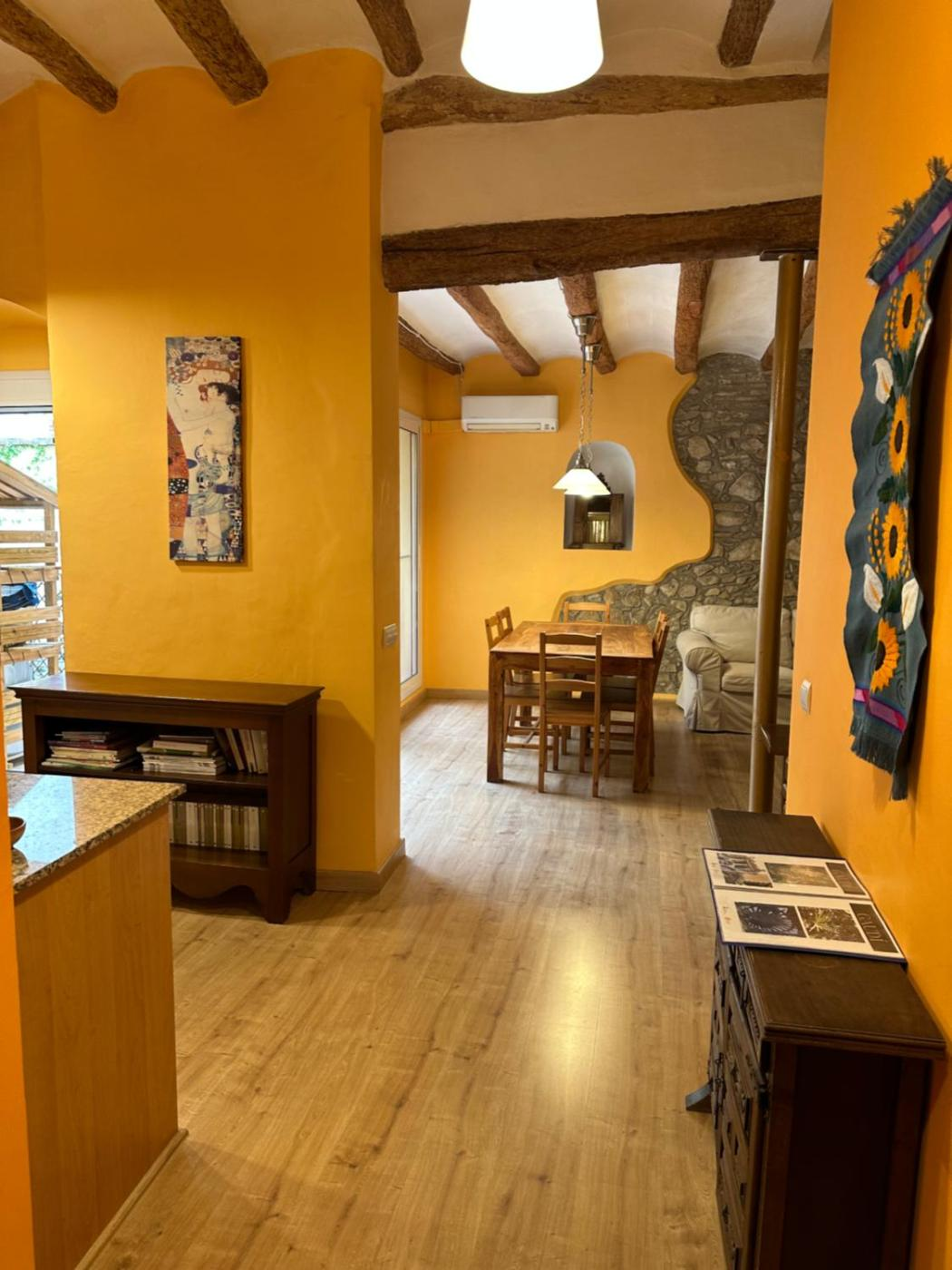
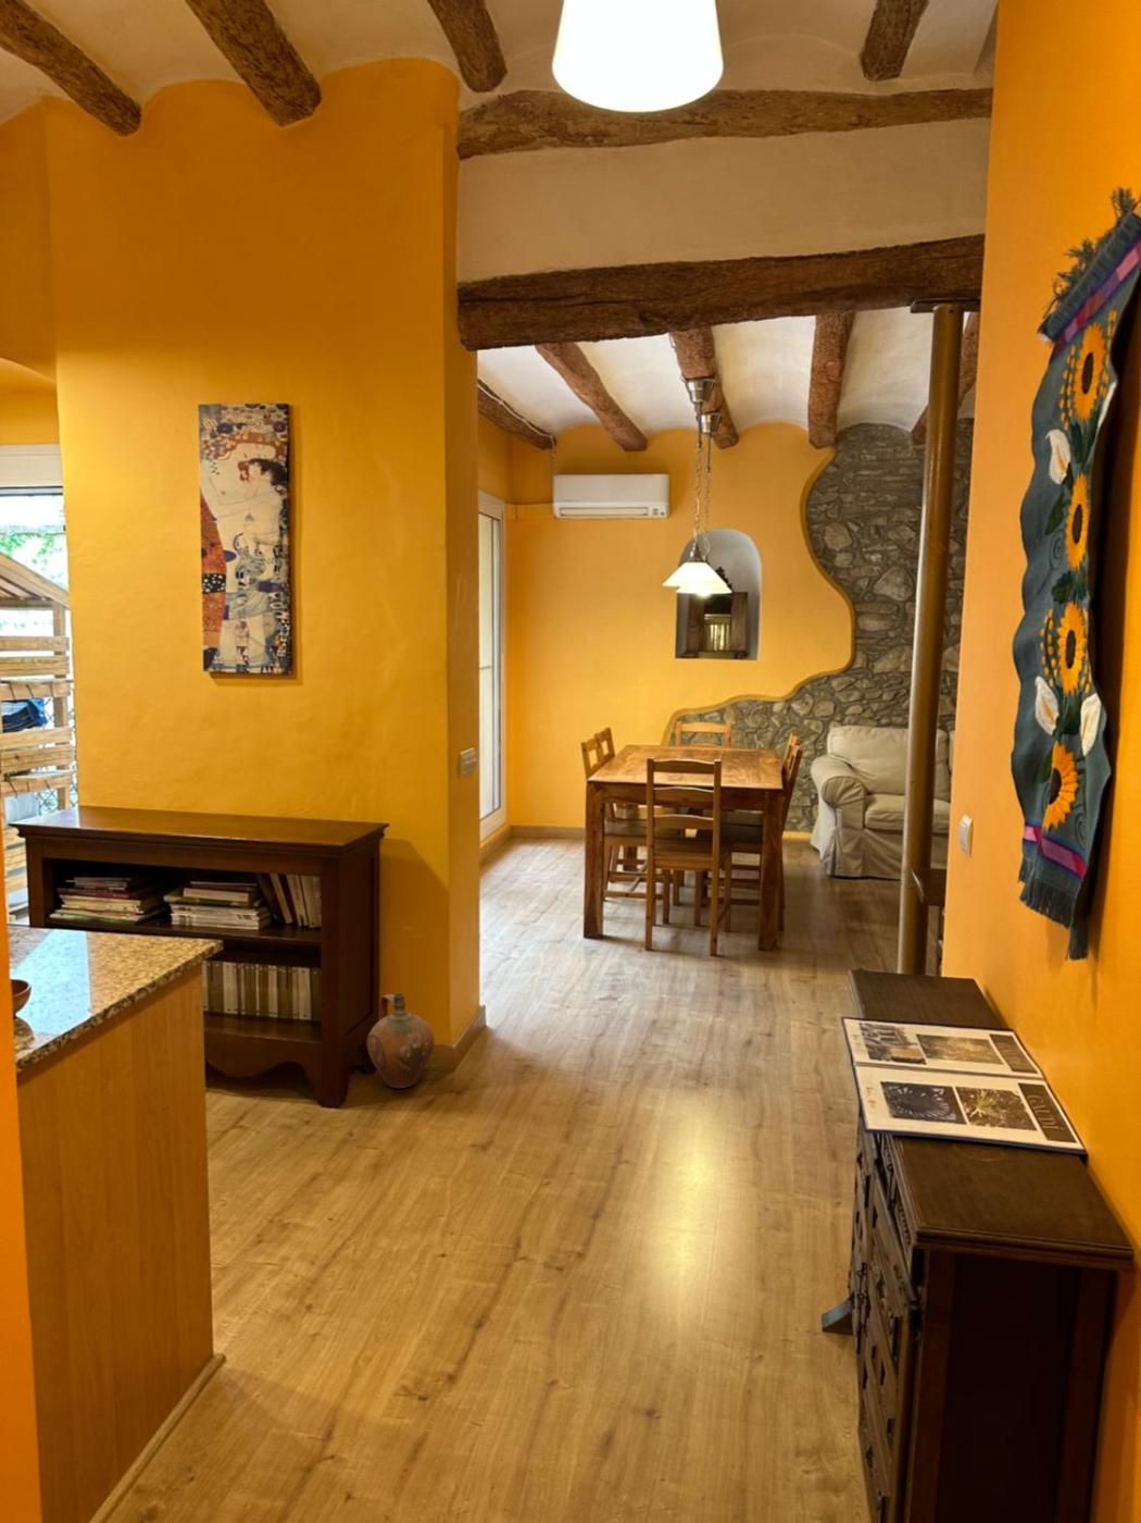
+ ceramic jug [367,992,436,1089]
